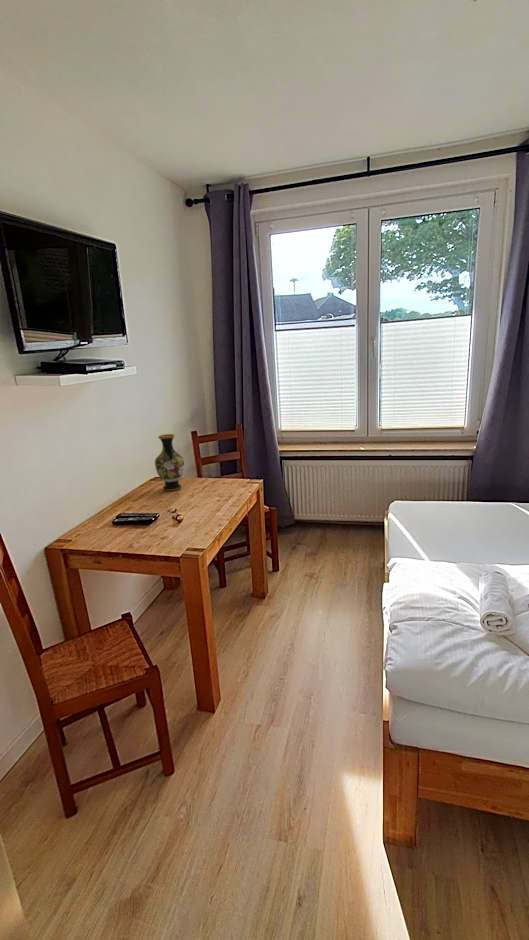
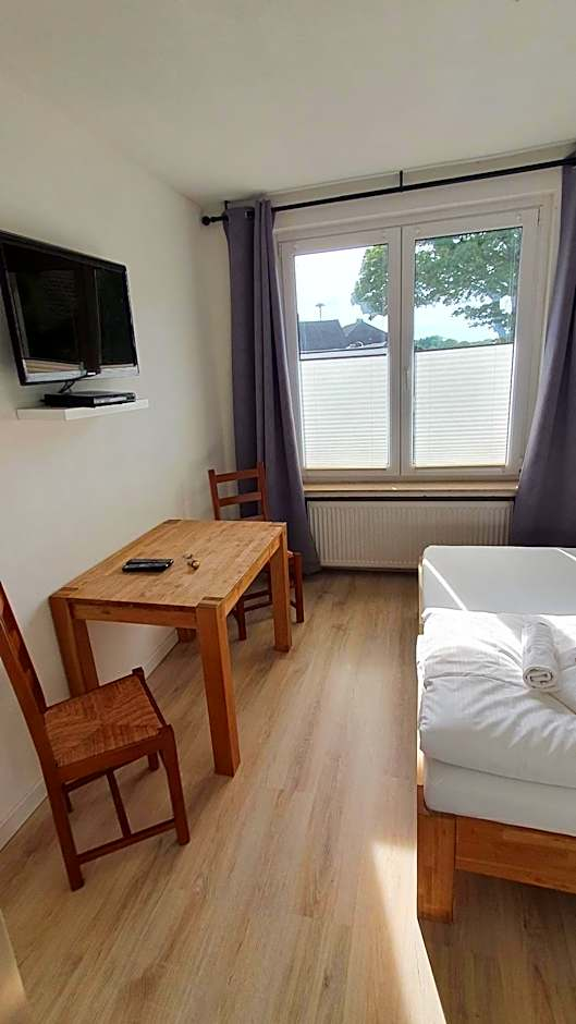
- vase [154,433,185,492]
